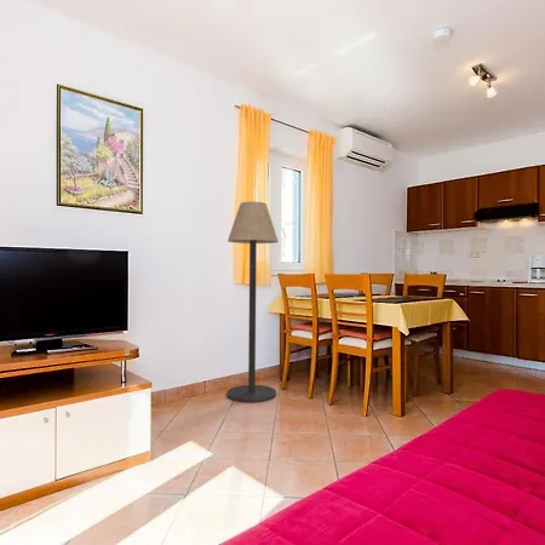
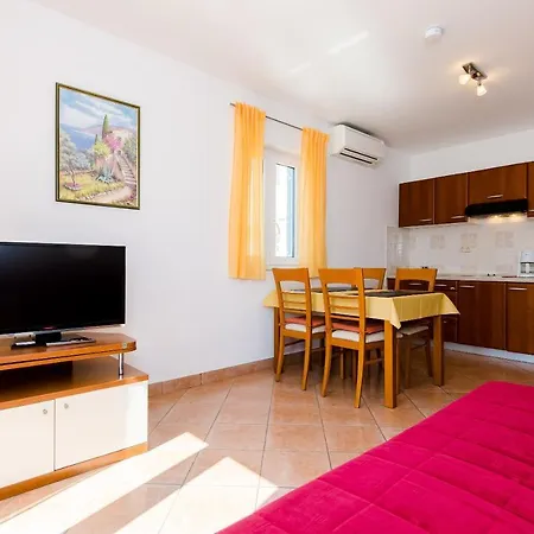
- floor lamp [226,201,280,403]
